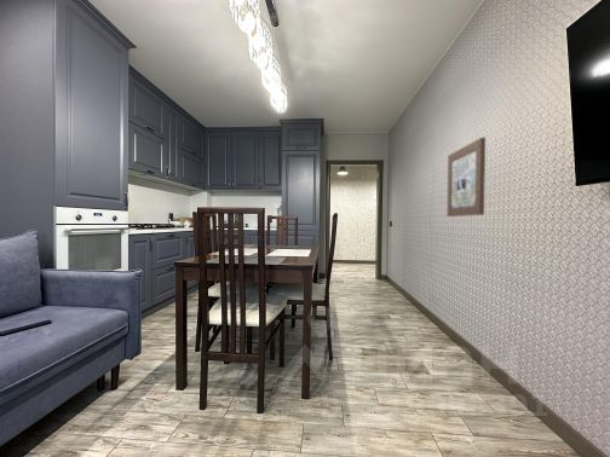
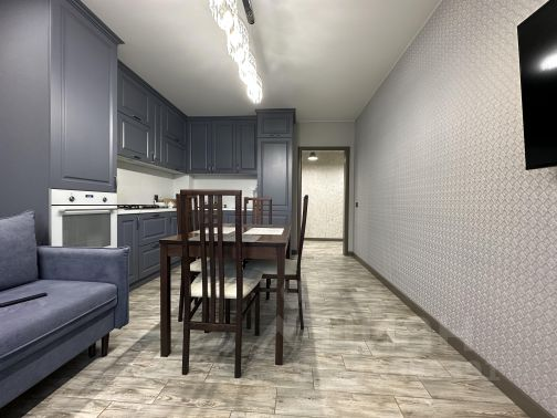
- wall art [445,137,487,218]
